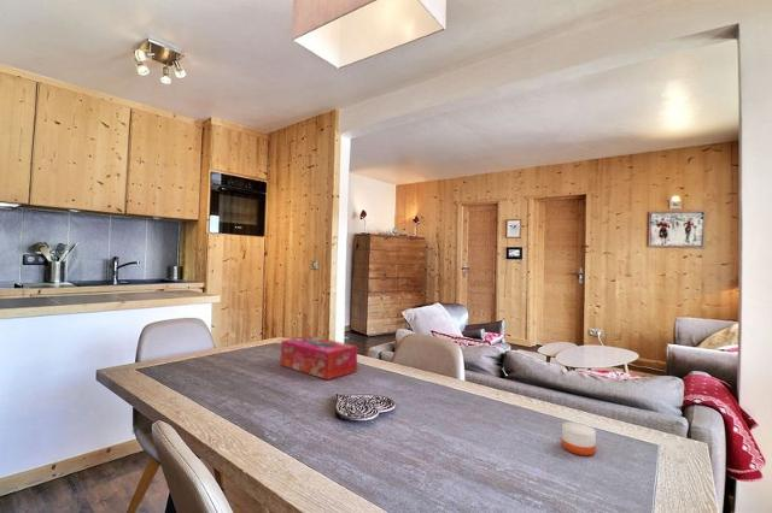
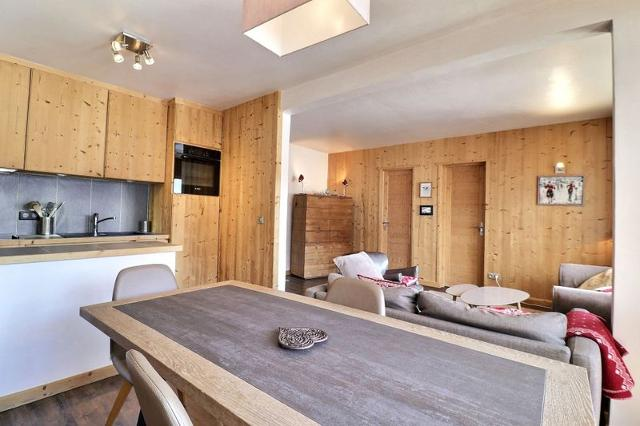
- tissue box [280,335,358,381]
- candle [561,421,597,456]
